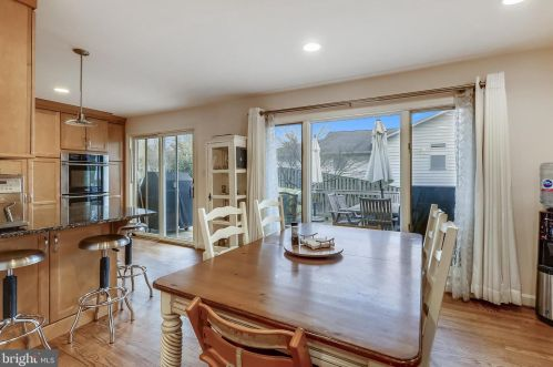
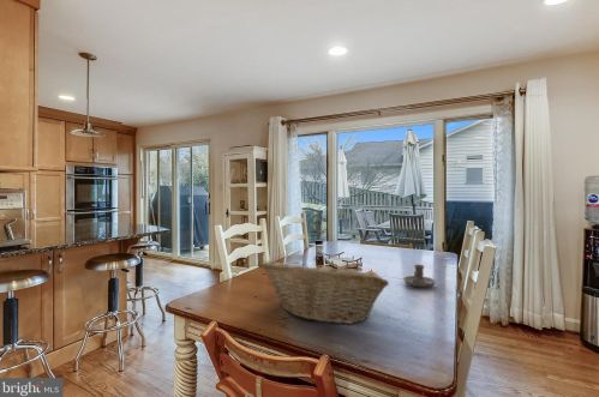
+ fruit basket [259,259,390,325]
+ candle holder [402,264,437,288]
